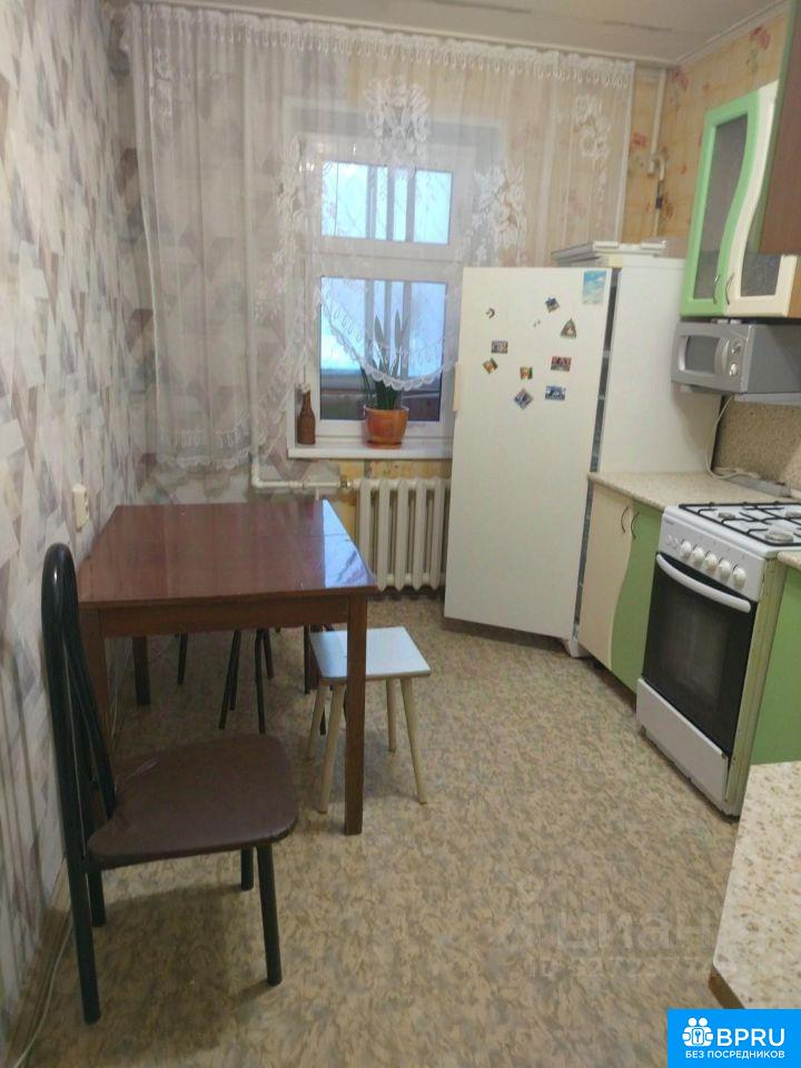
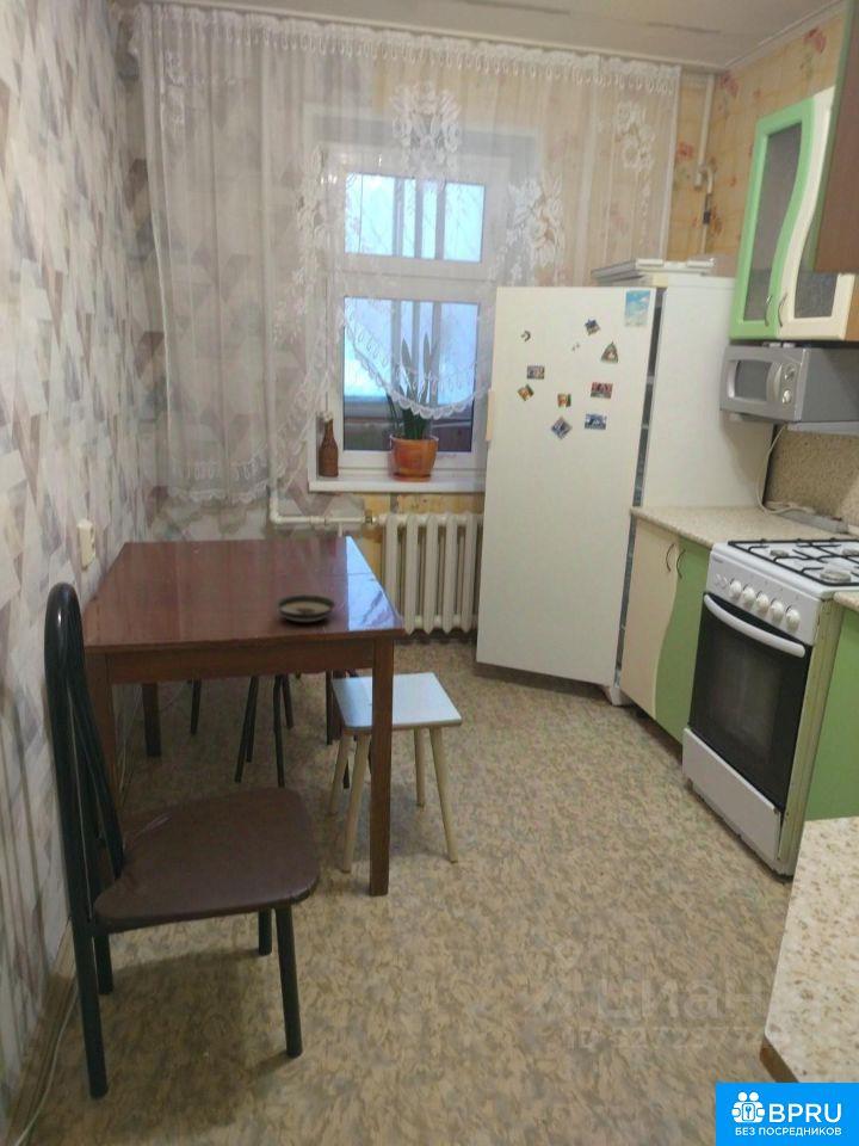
+ saucer [274,593,338,623]
